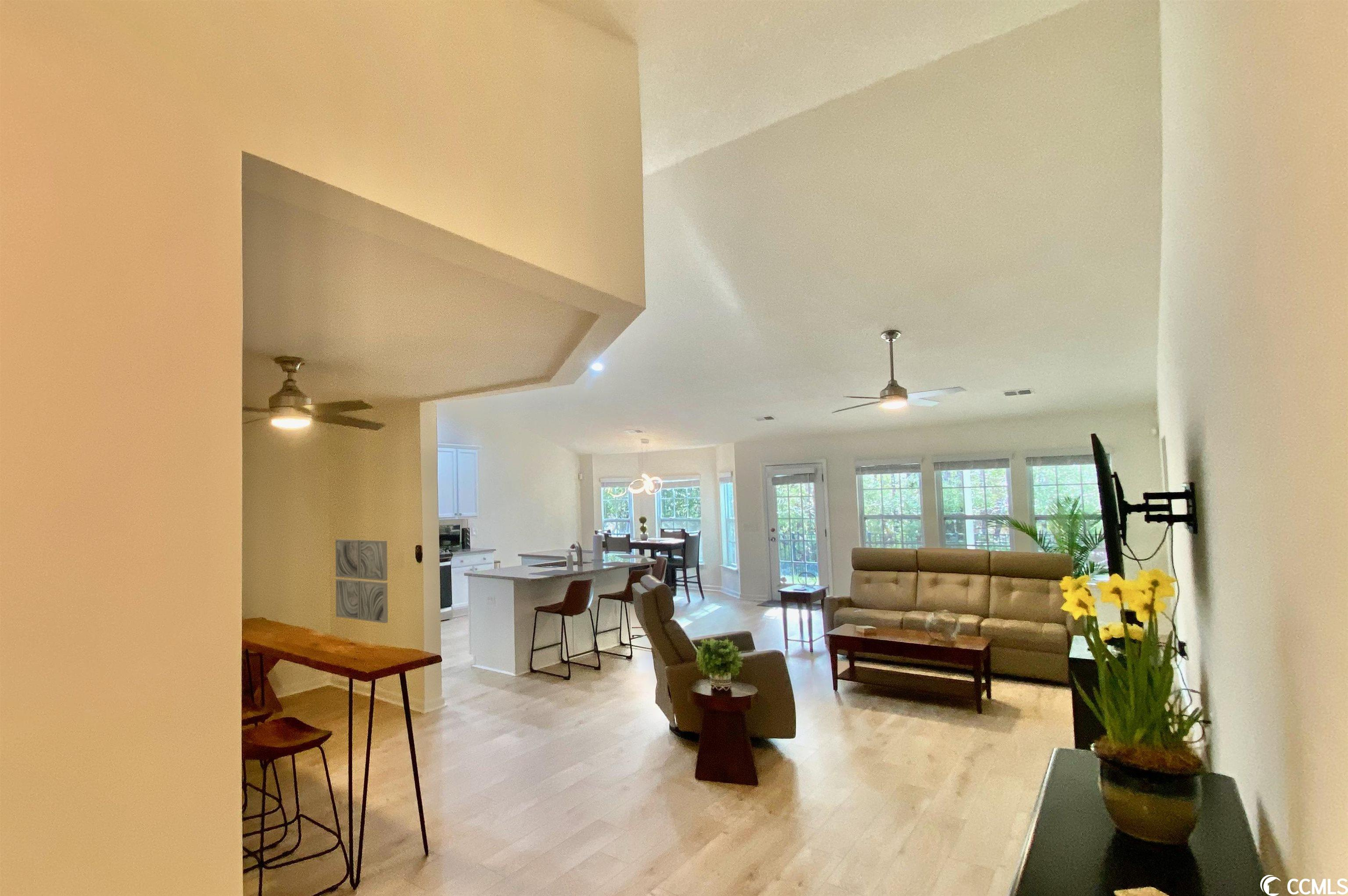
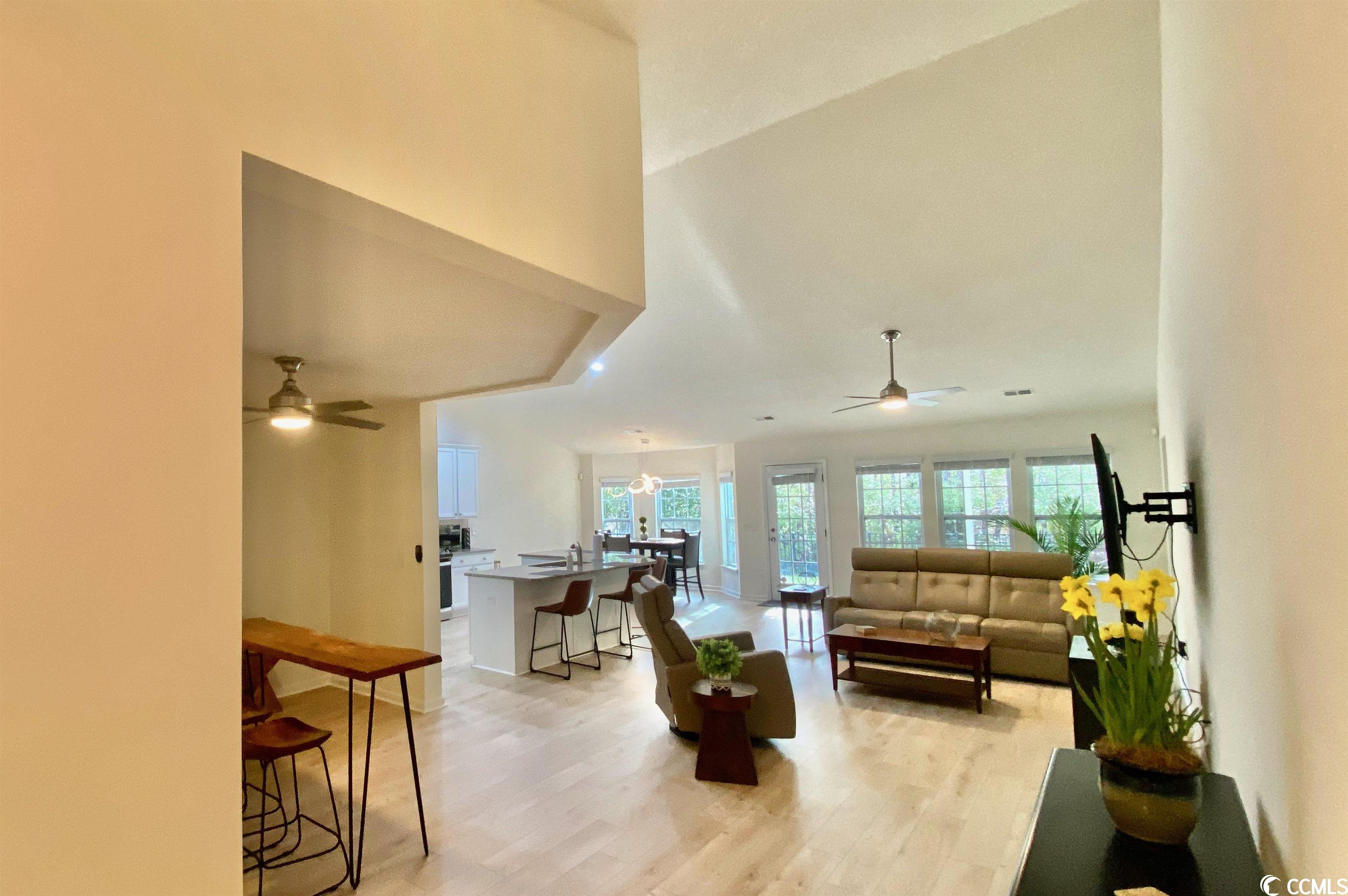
- wall art [335,539,388,624]
